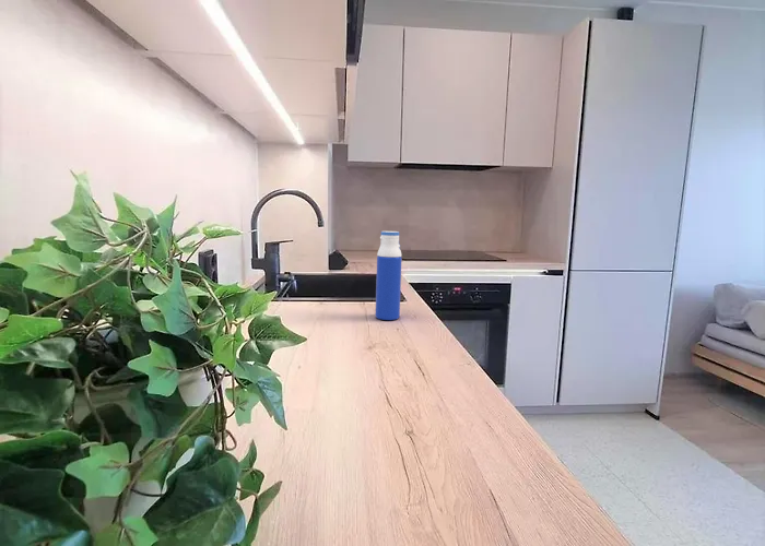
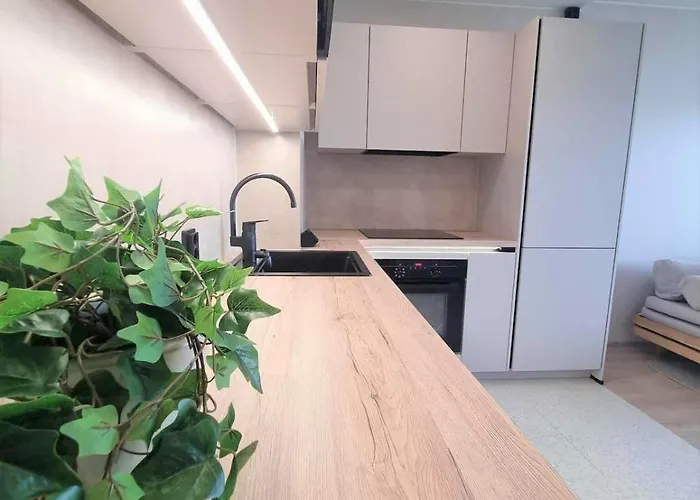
- water bottle [375,230,403,321]
